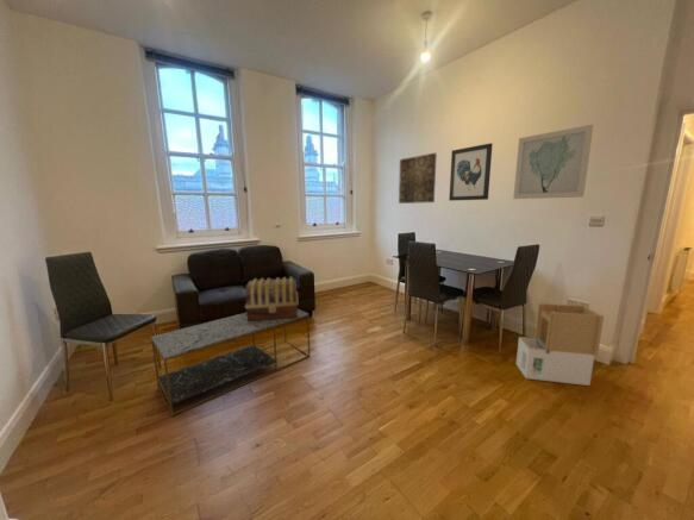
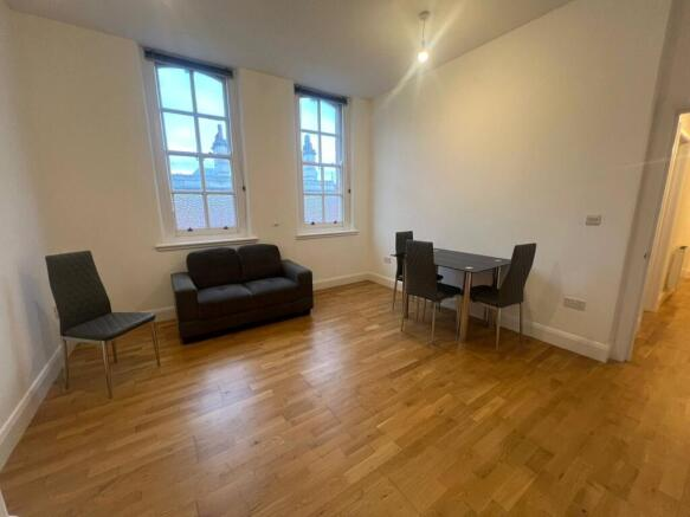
- wall art [448,142,494,202]
- kitchen cabinet [515,301,605,387]
- wall art [512,124,594,200]
- coffee table [150,308,311,416]
- wall art [398,152,438,205]
- decorative box [244,276,299,321]
